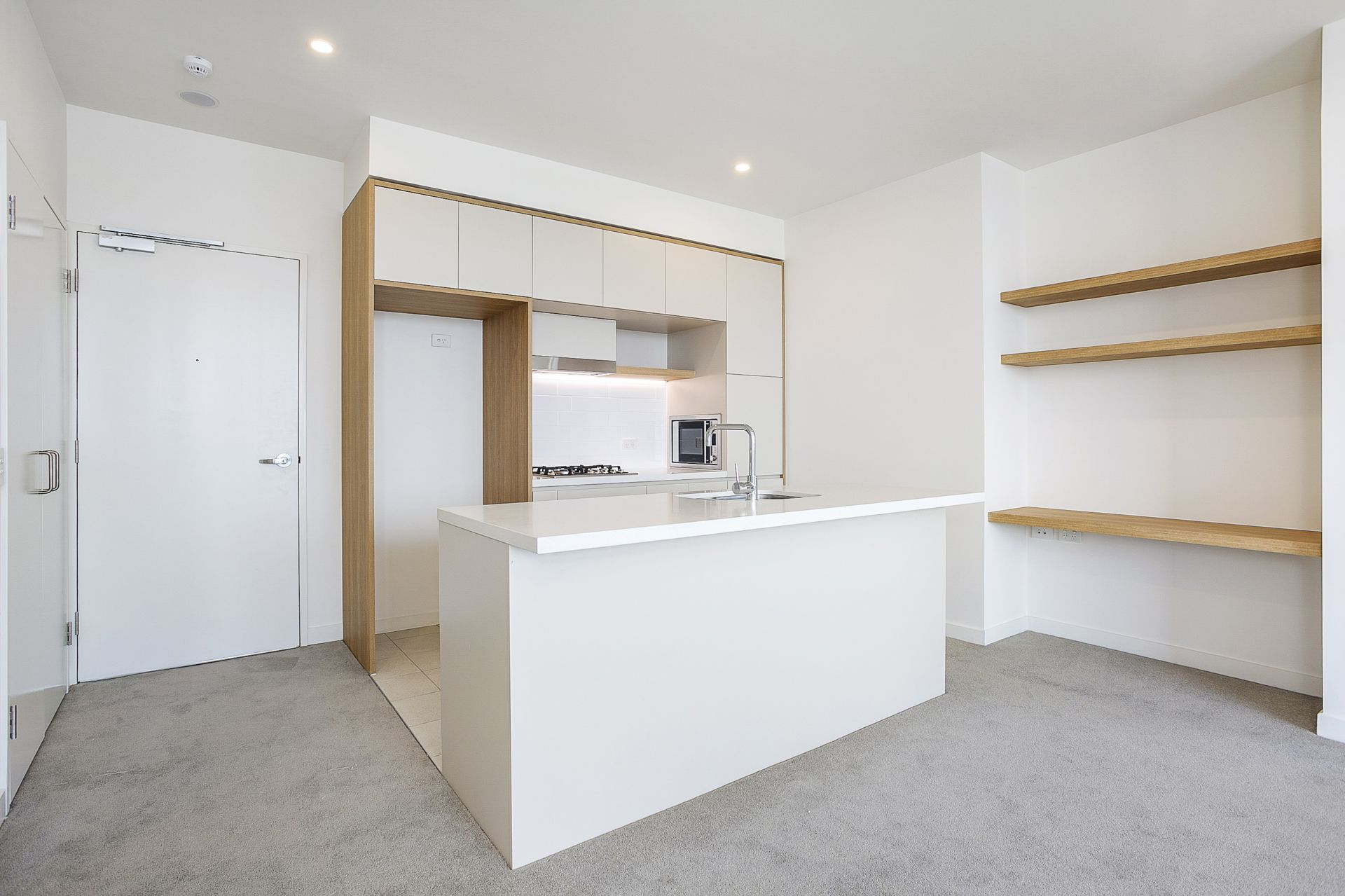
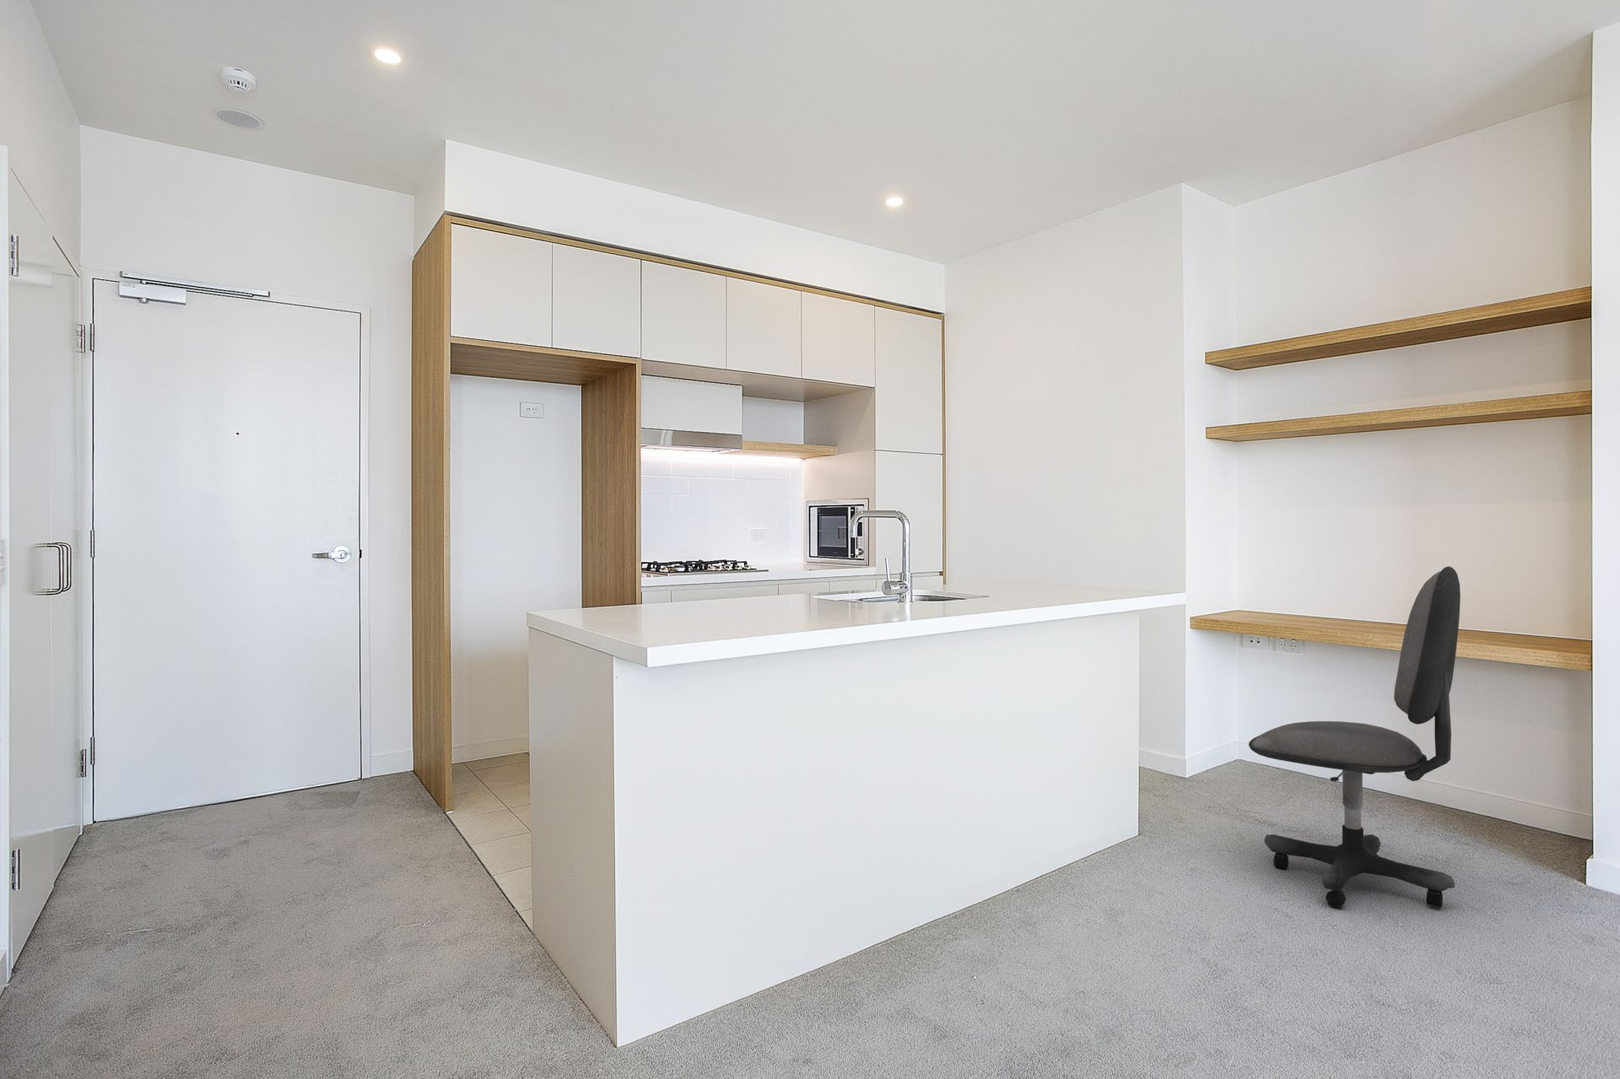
+ office chair [1248,565,1461,908]
